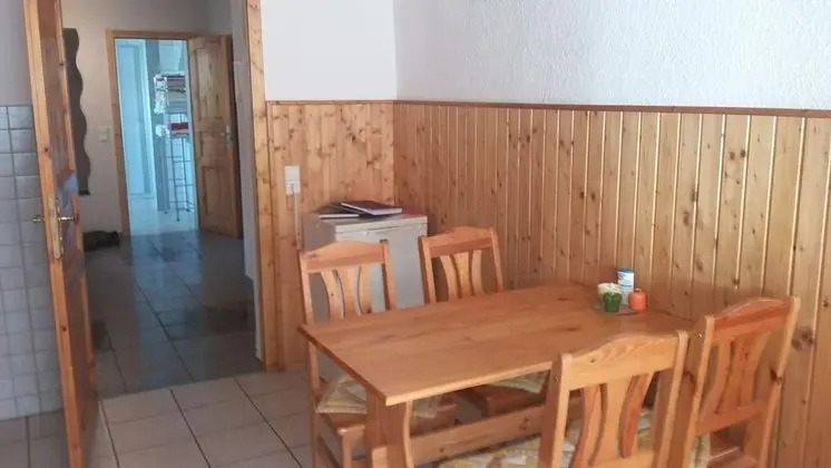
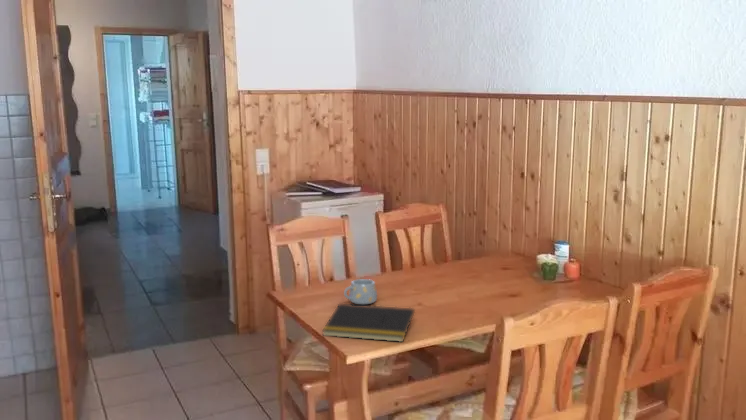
+ mug [343,278,378,305]
+ notepad [321,303,415,343]
